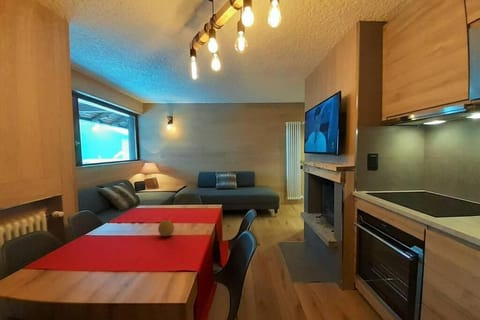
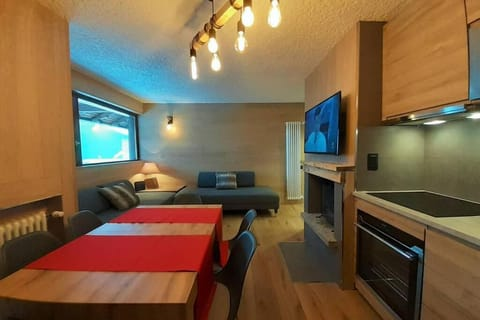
- fruit [157,219,175,237]
